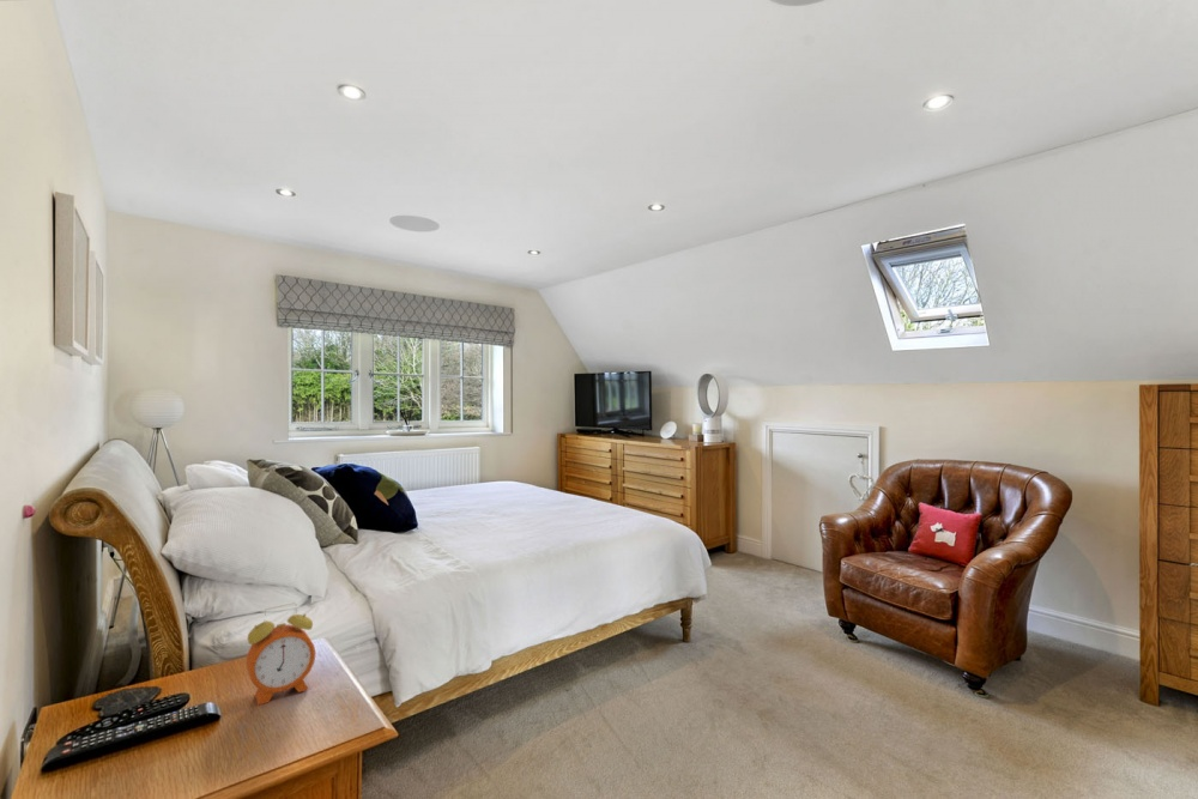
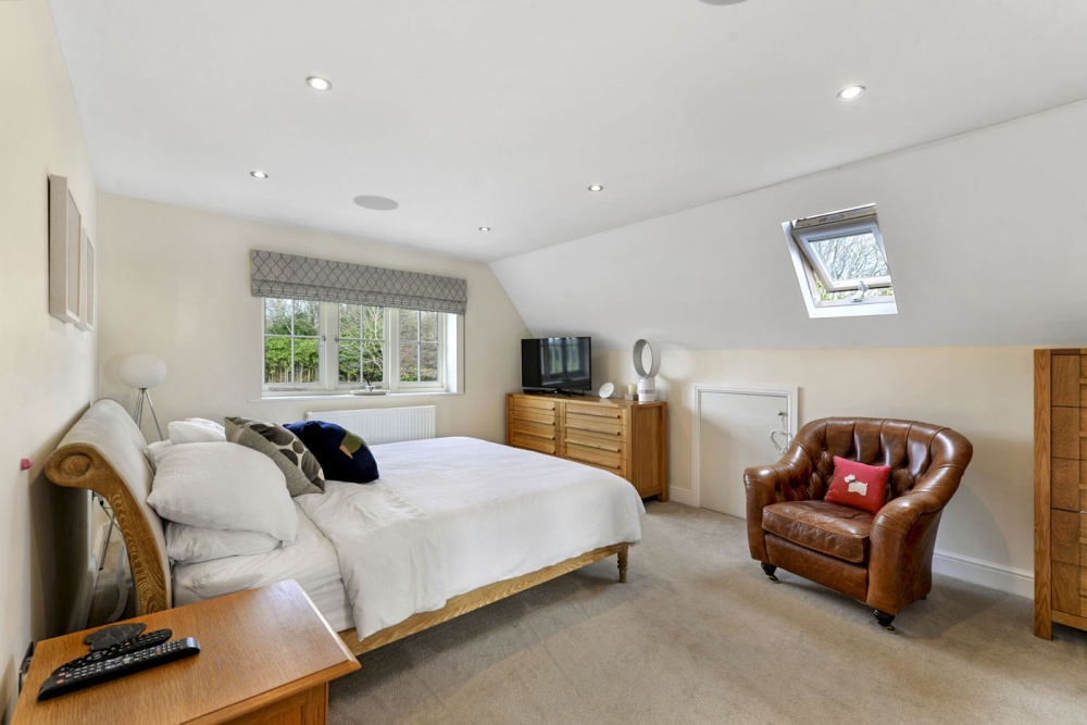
- alarm clock [244,601,317,706]
